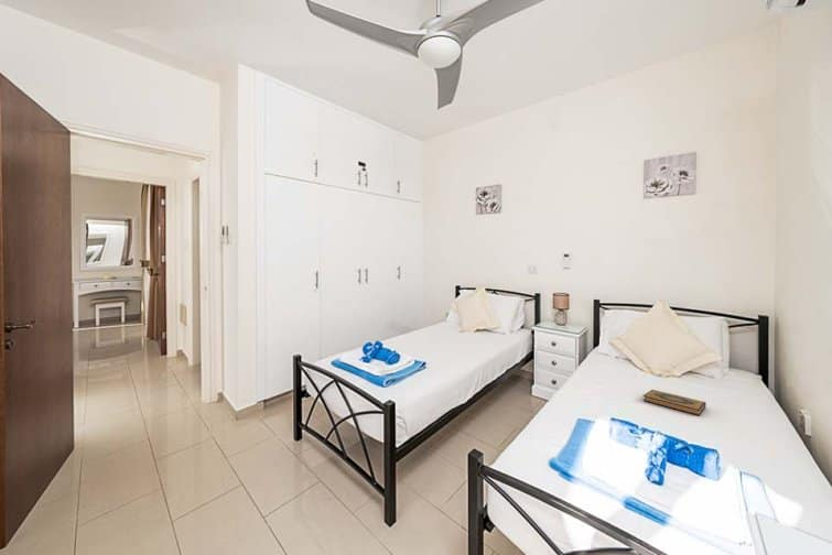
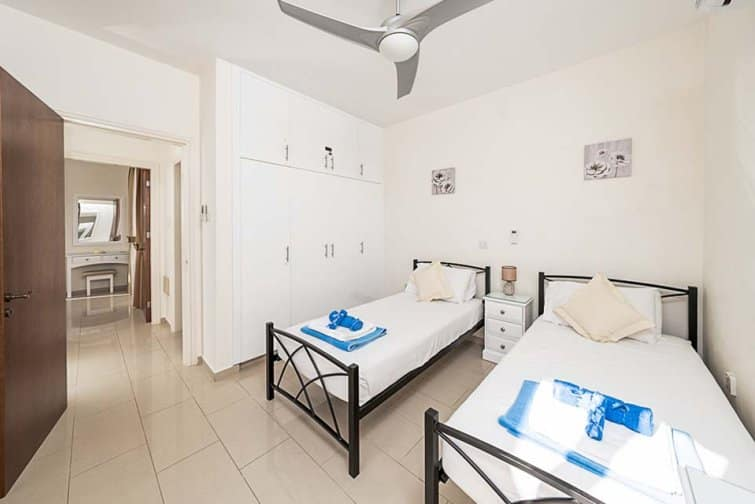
- hardback book [642,389,706,416]
